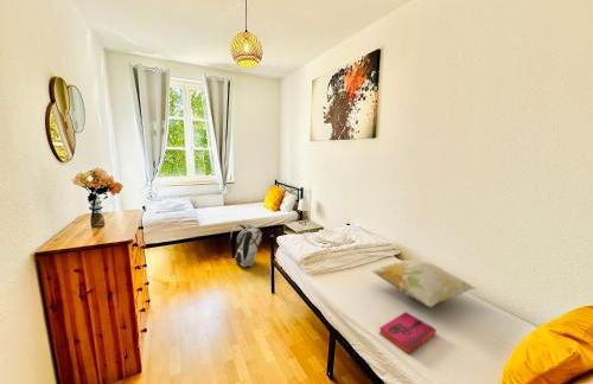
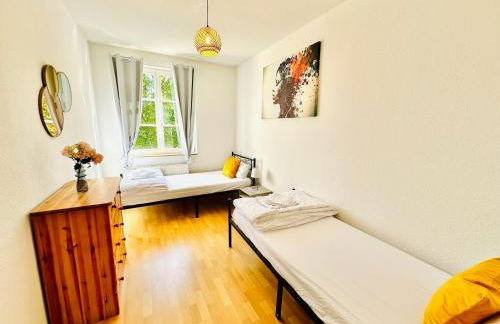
- decorative pillow [370,258,478,308]
- backpack [228,223,263,268]
- hardback book [378,311,438,356]
